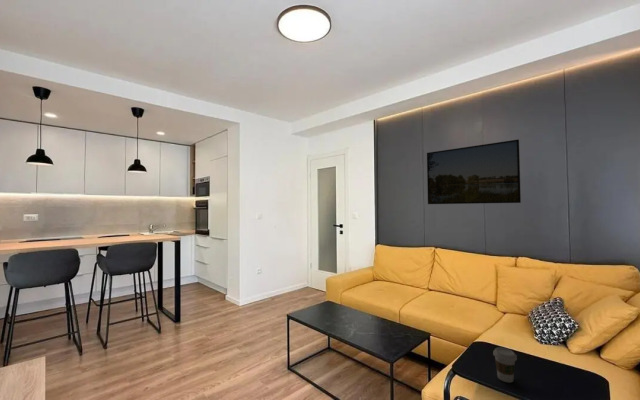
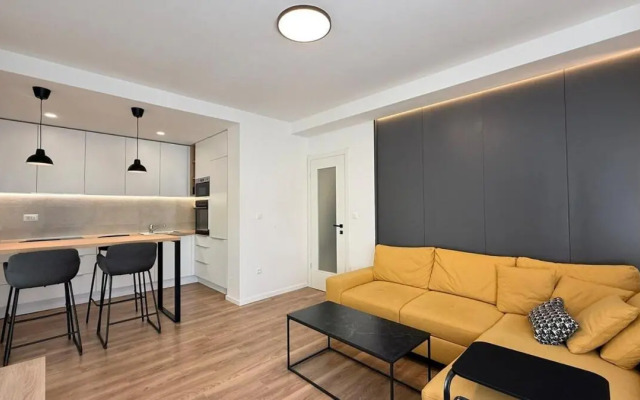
- coffee cup [492,346,518,384]
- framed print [426,139,522,205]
